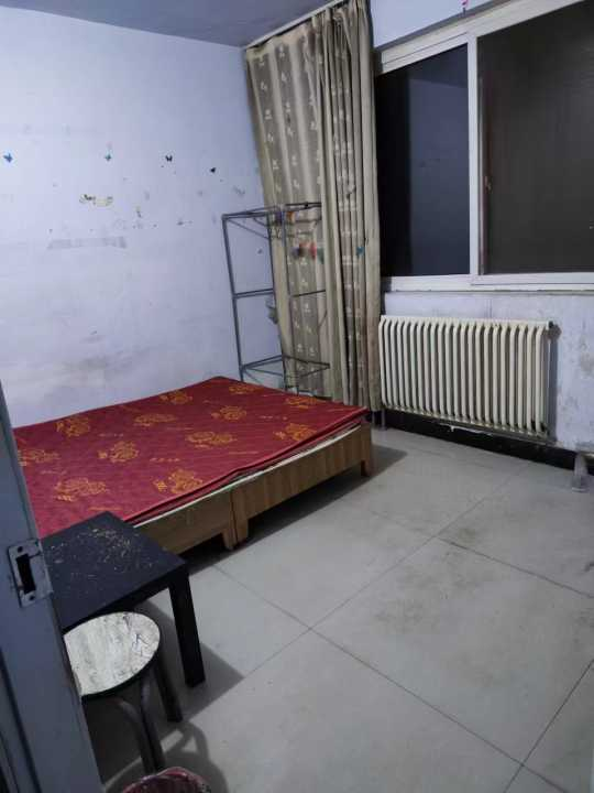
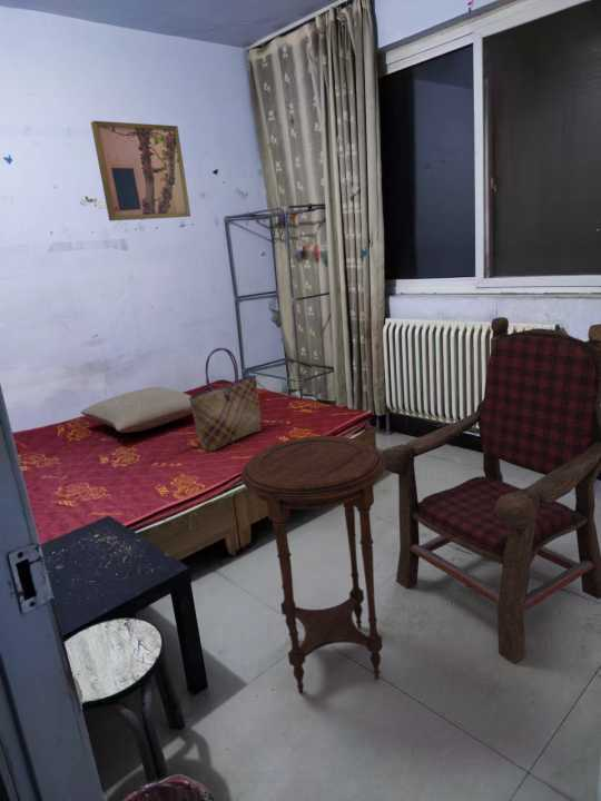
+ wall art [90,120,191,222]
+ tote bag [189,346,262,452]
+ armchair [381,316,601,664]
+ side table [240,435,385,694]
+ pillow [80,386,193,434]
